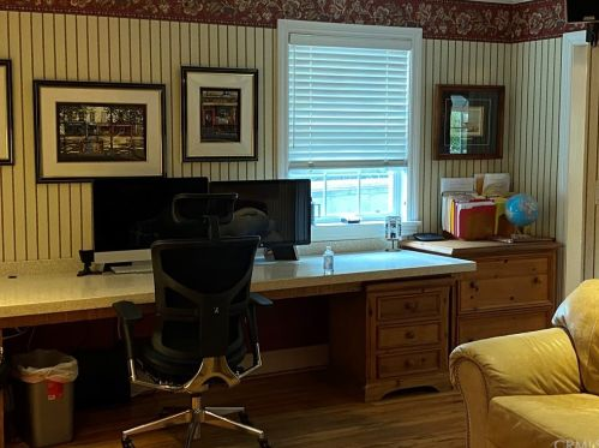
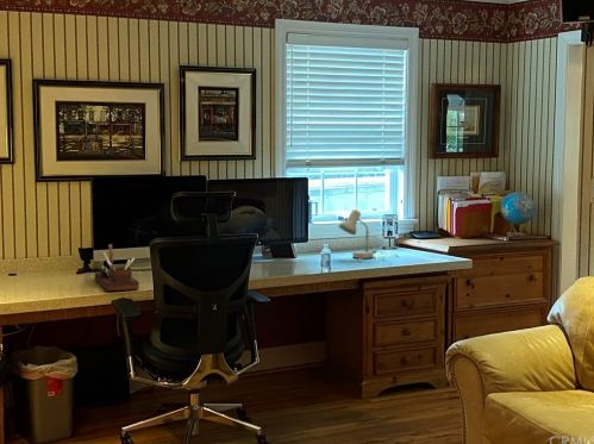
+ desk organizer [94,243,140,292]
+ desk lamp [338,208,398,262]
